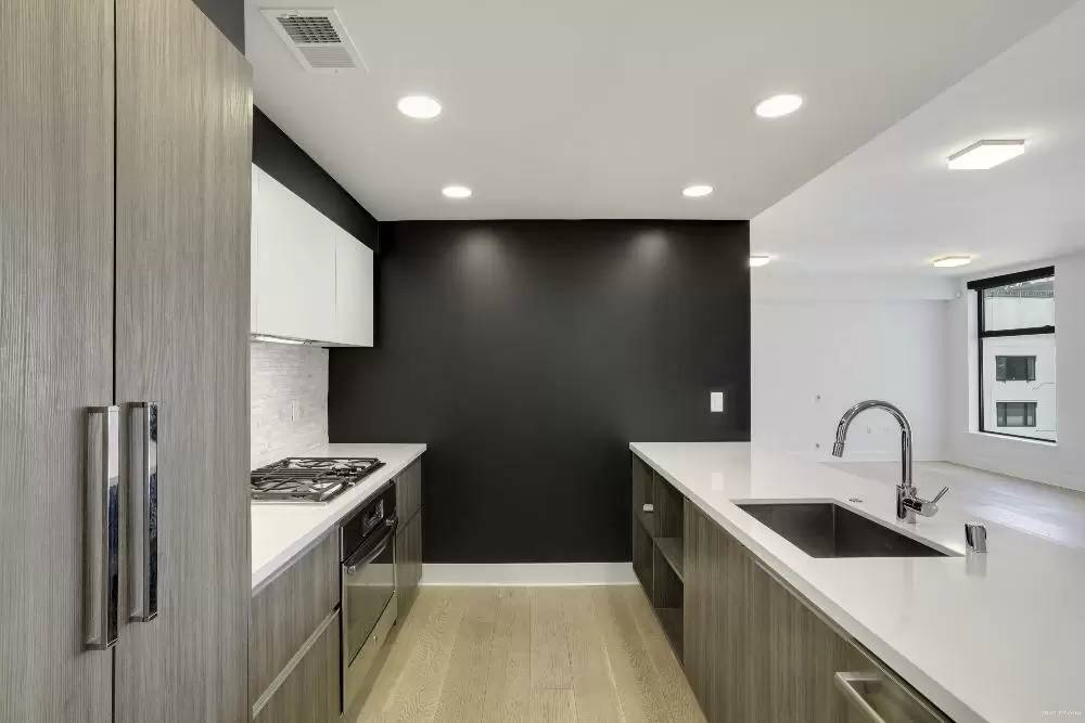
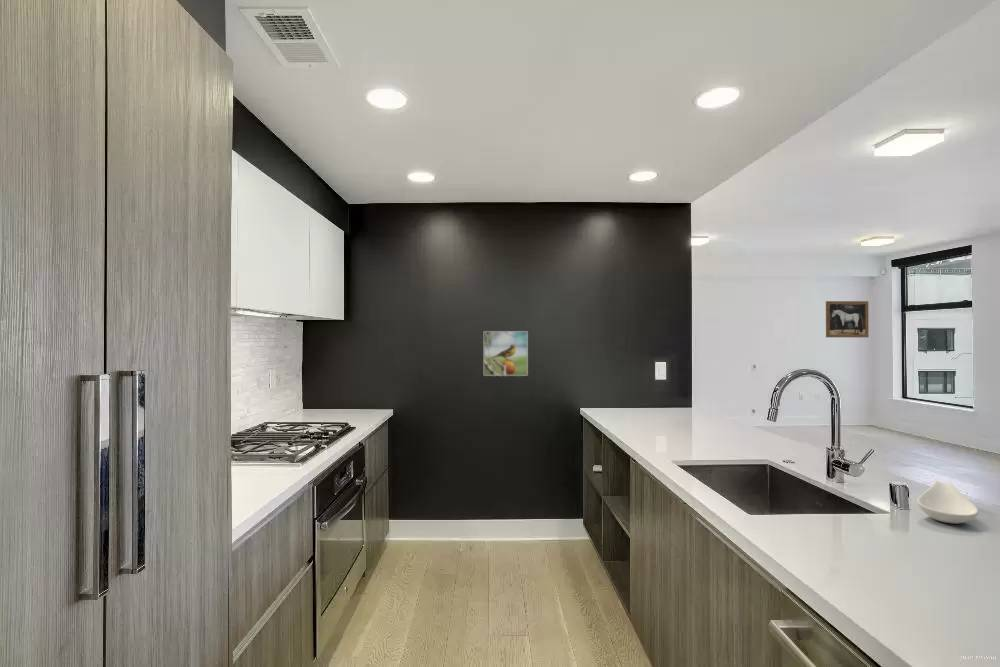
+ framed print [483,330,529,377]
+ spoon rest [916,480,979,525]
+ wall art [825,300,870,338]
